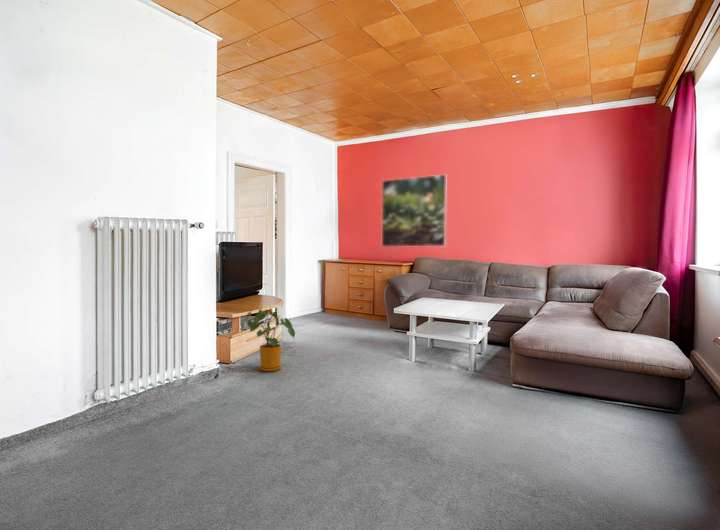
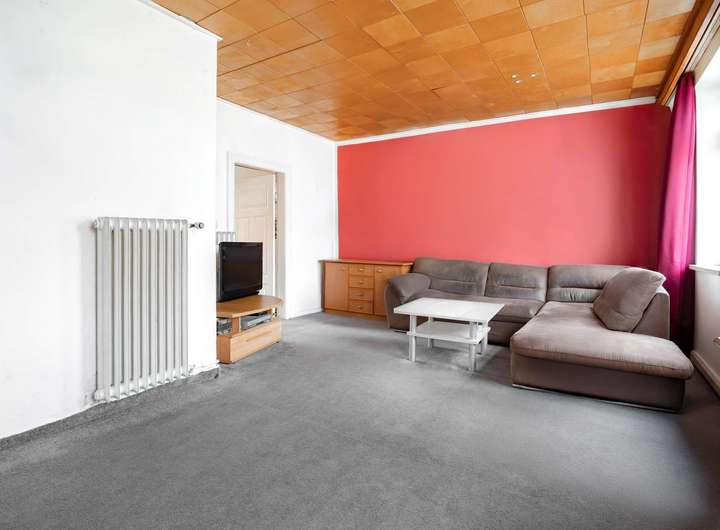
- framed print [381,173,447,248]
- house plant [241,308,296,372]
